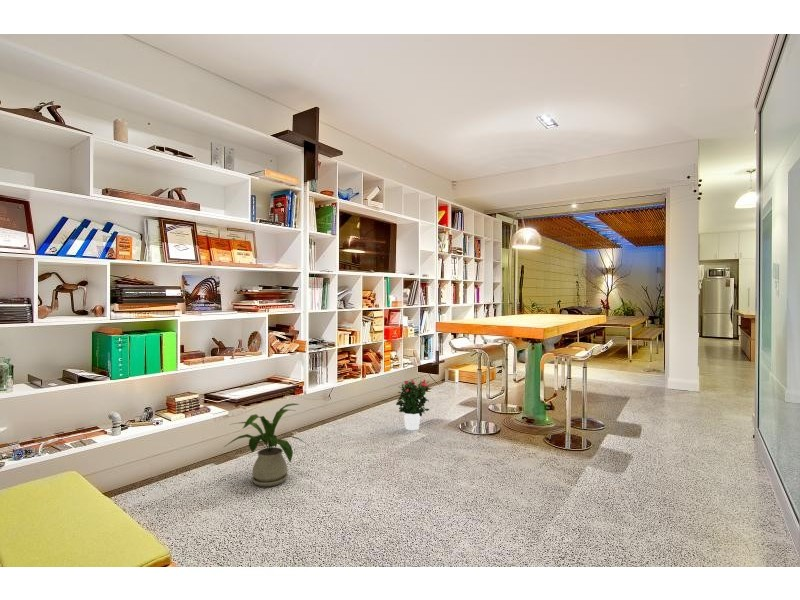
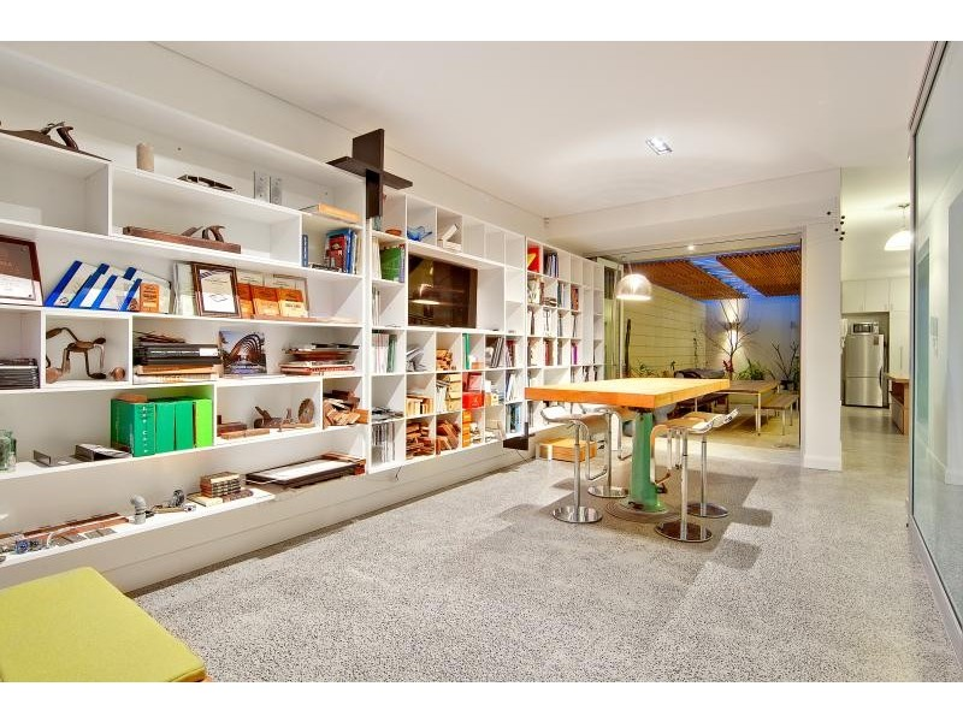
- potted flower [395,378,431,431]
- house plant [223,402,310,487]
